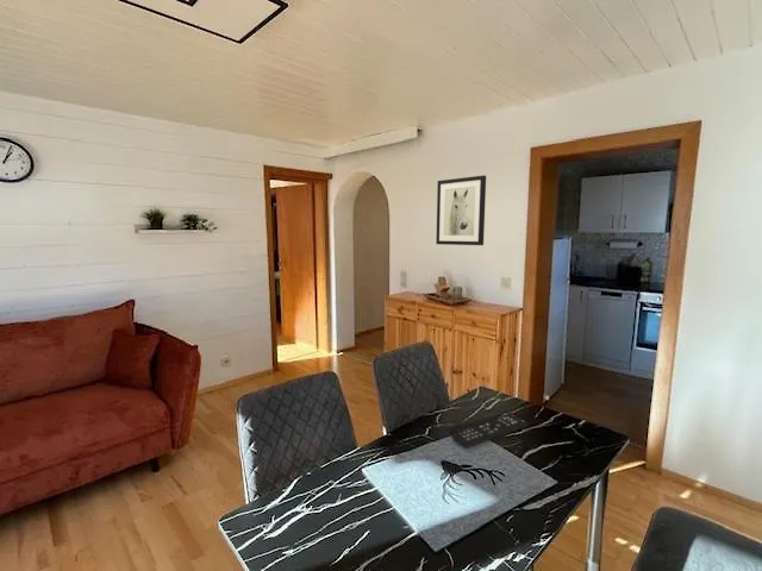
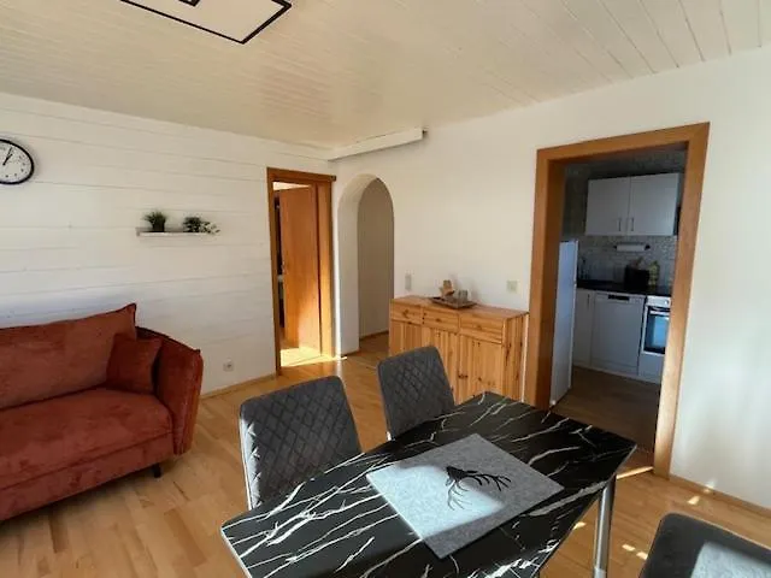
- wall art [435,174,487,246]
- remote control [450,413,529,450]
